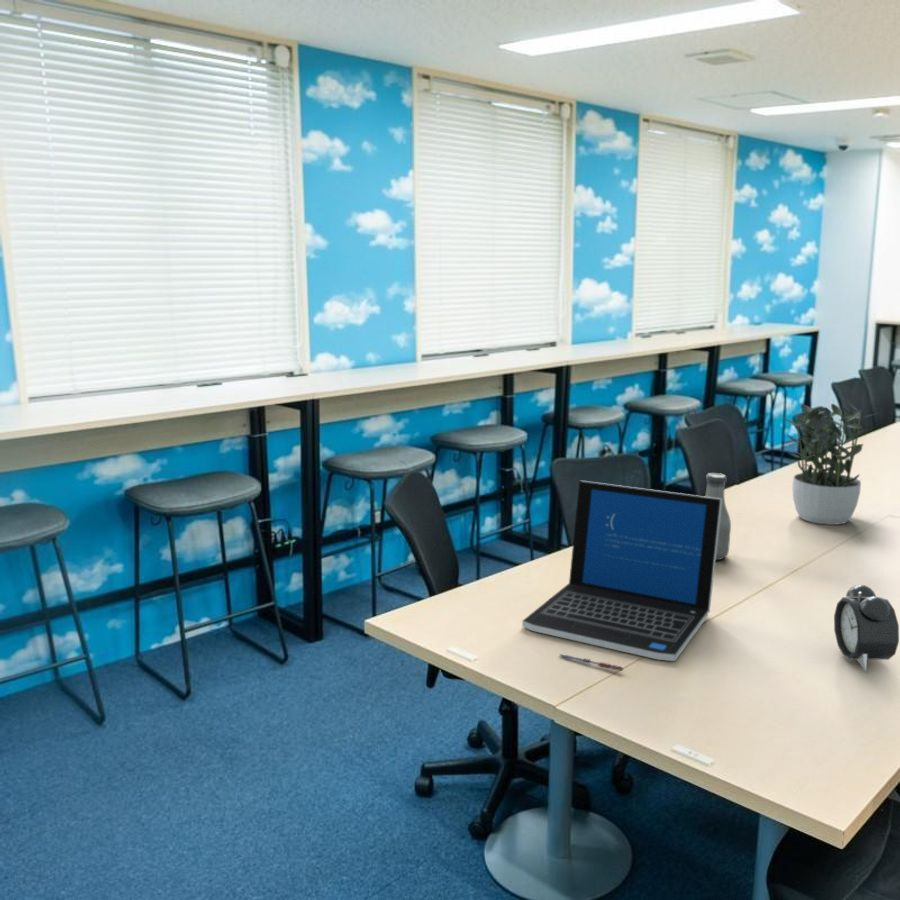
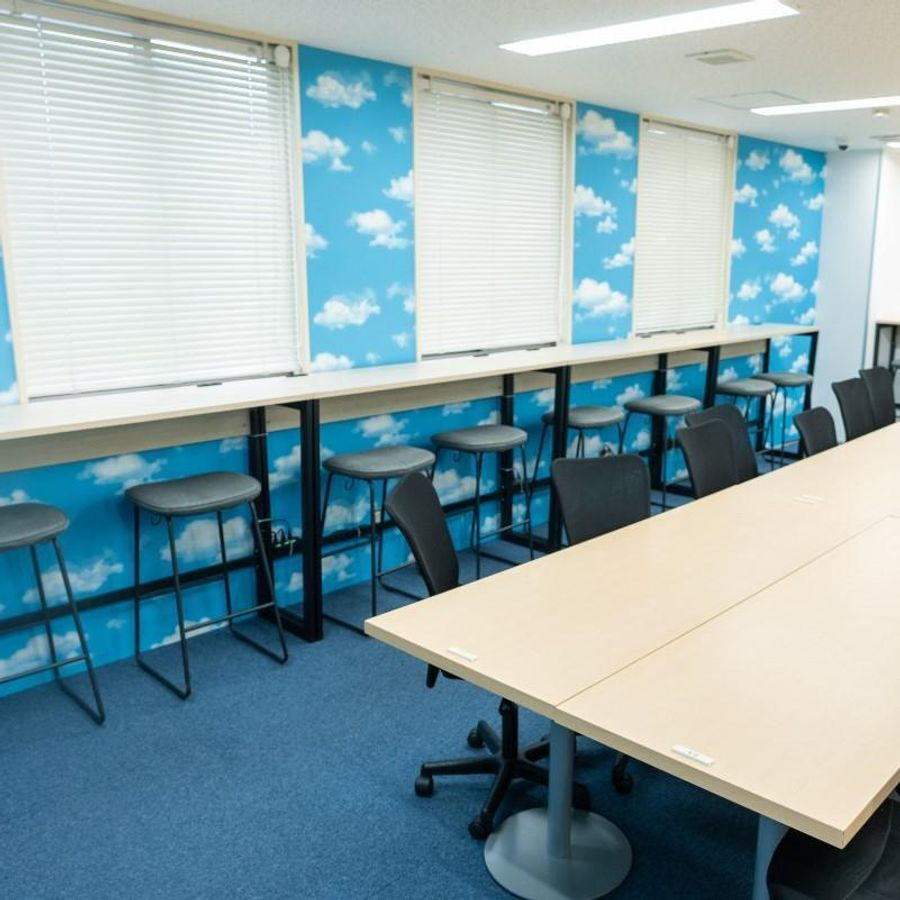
- potted plant [782,400,879,526]
- laptop [521,480,722,662]
- bottle [704,472,732,561]
- pen [558,653,624,672]
- alarm clock [833,584,900,673]
